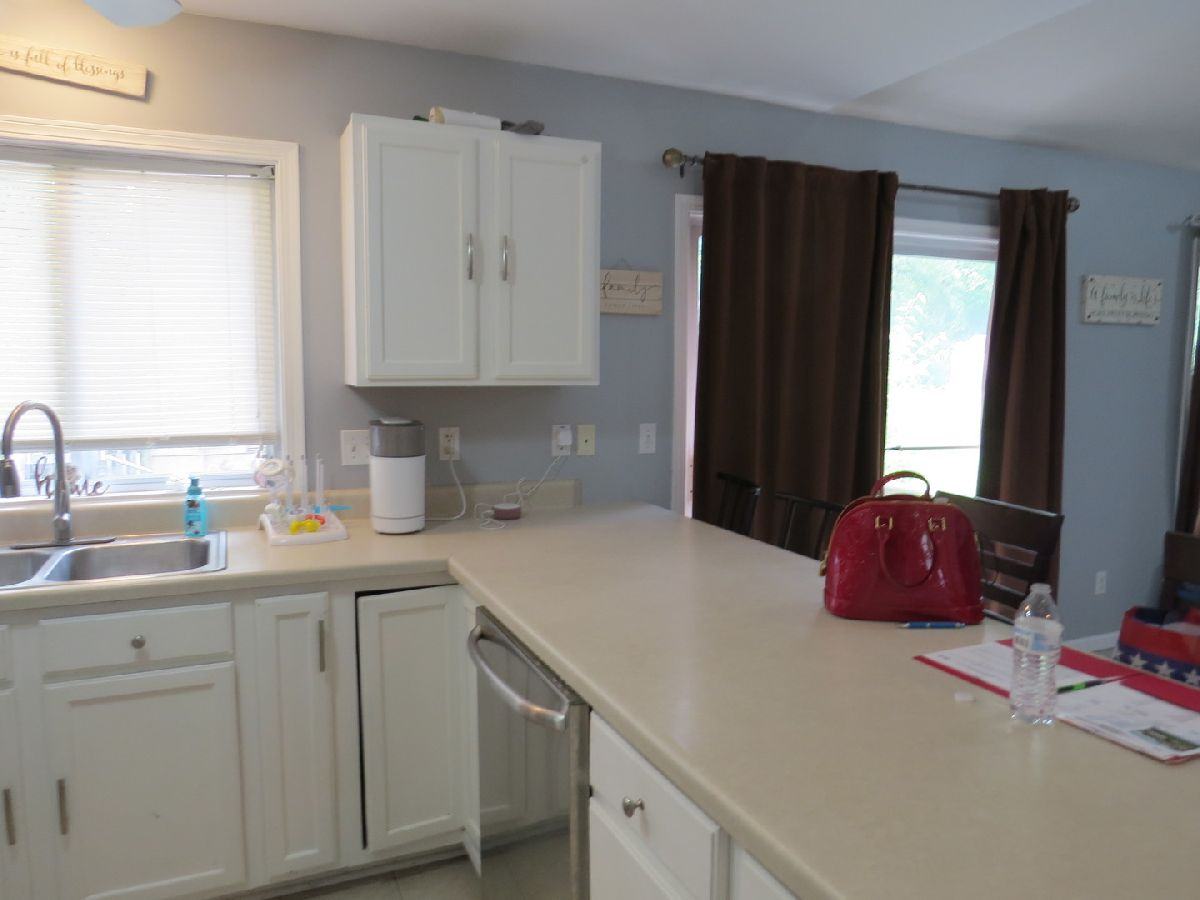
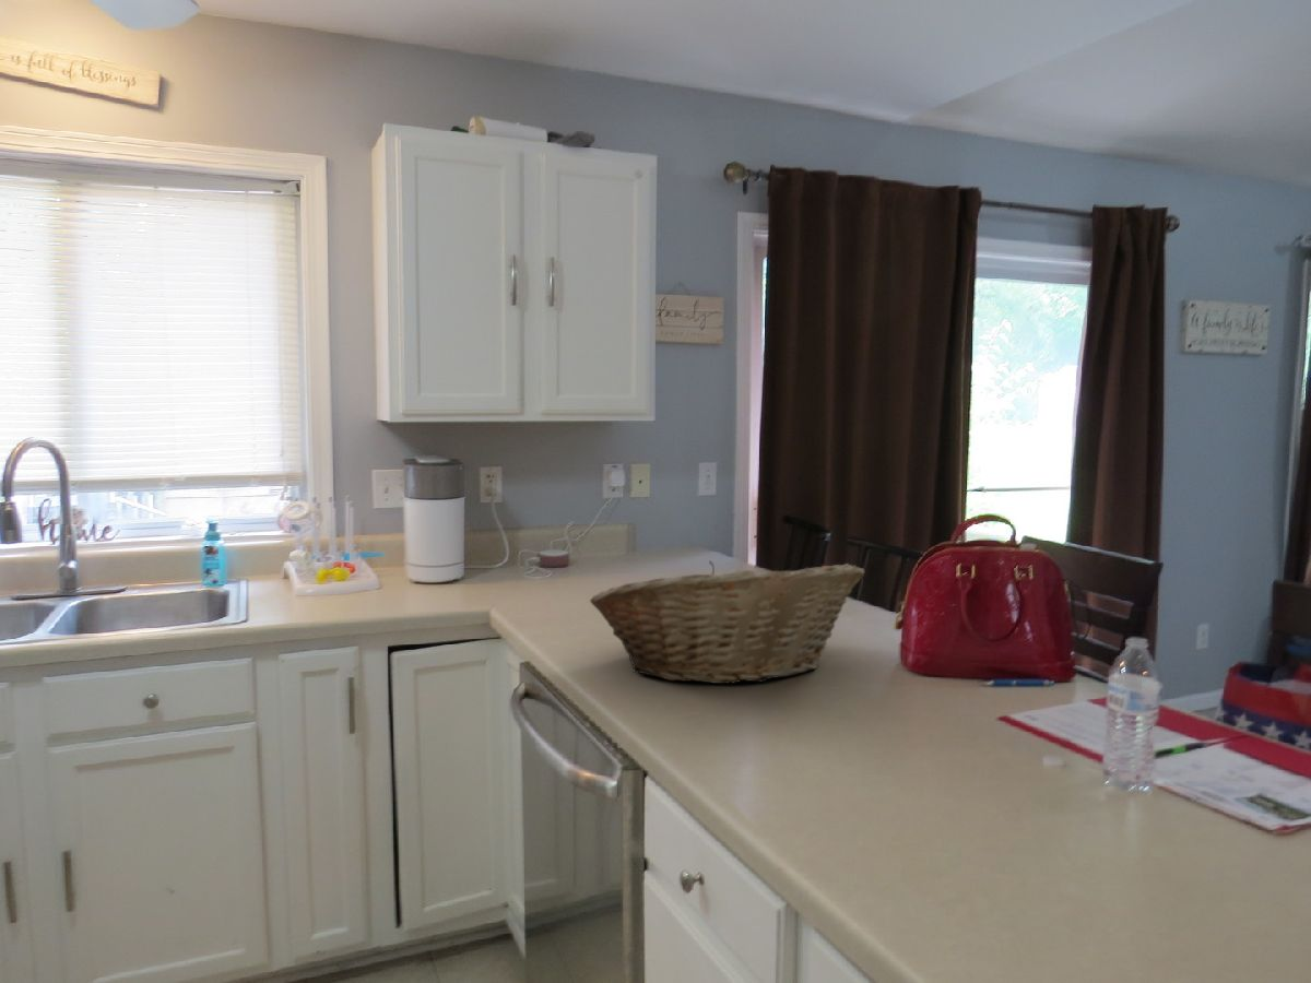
+ fruit basket [589,560,865,685]
